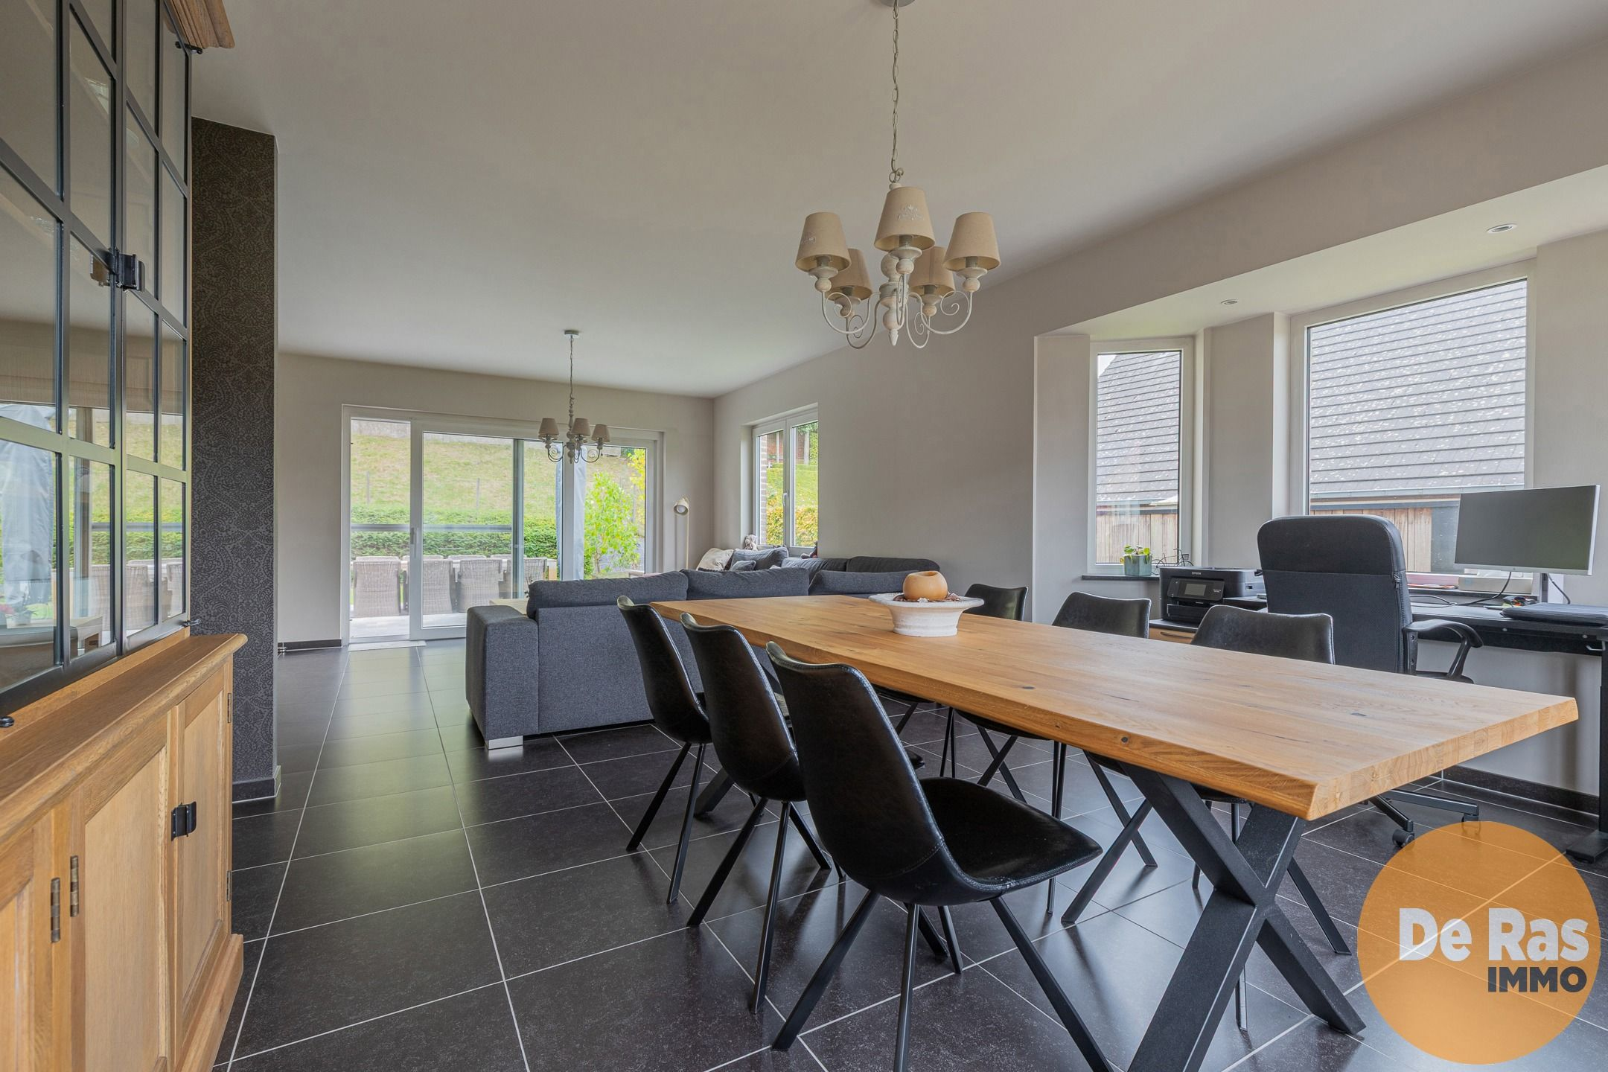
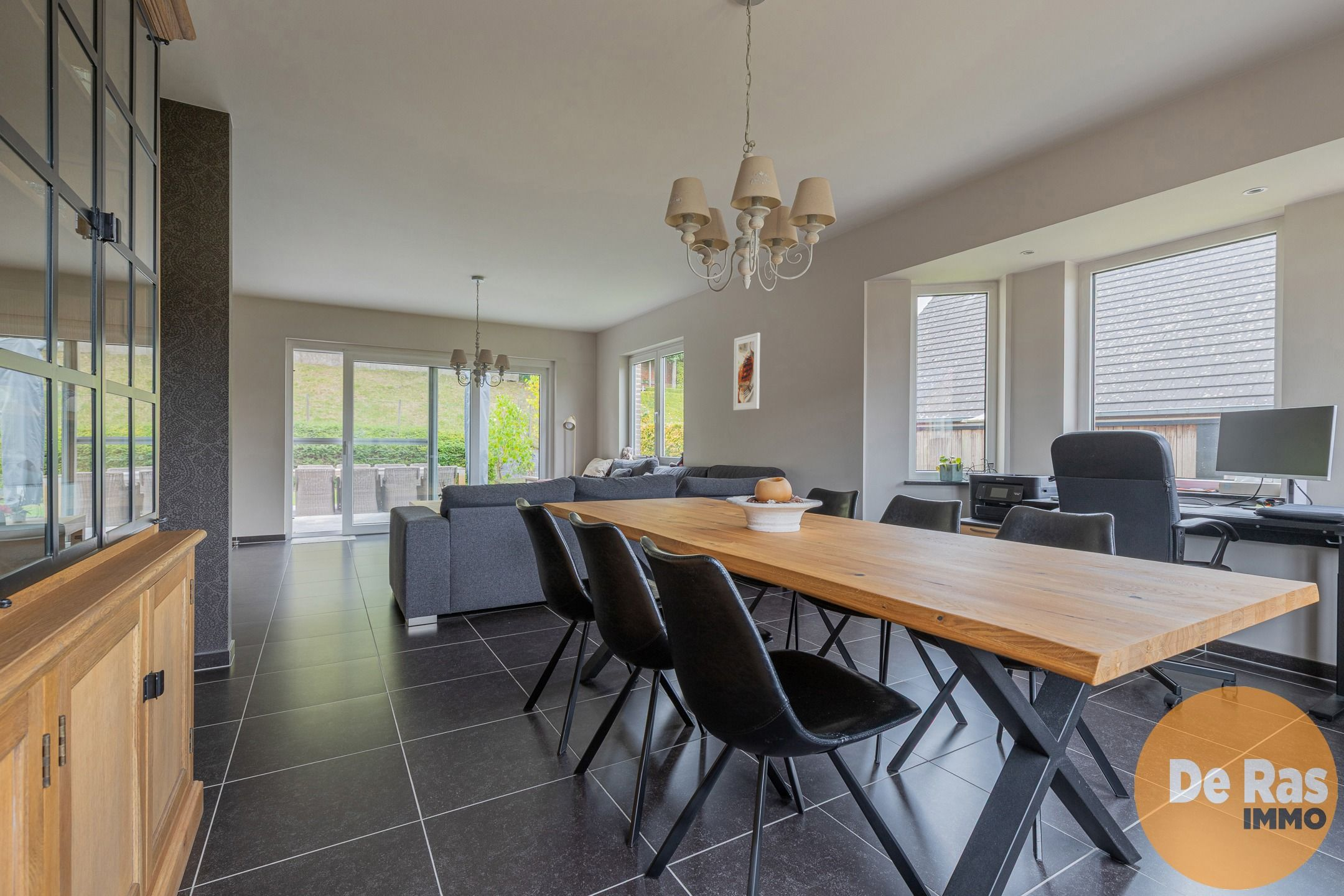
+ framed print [733,332,760,411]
